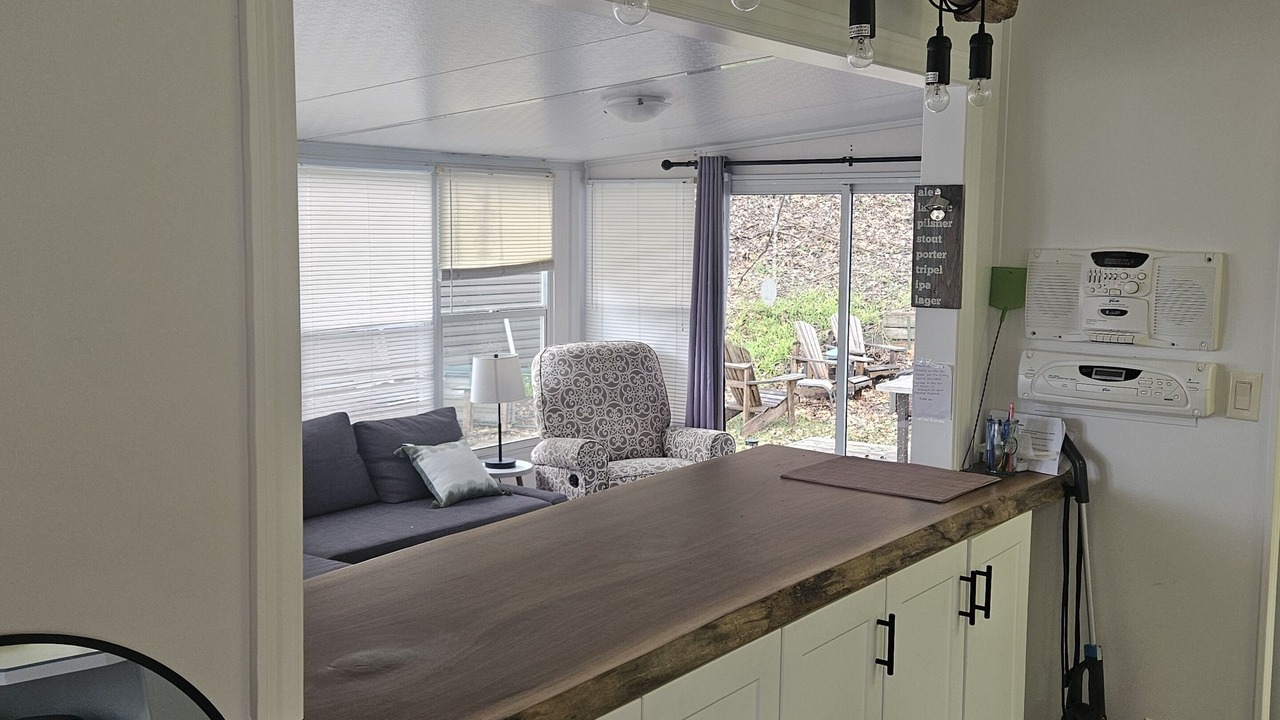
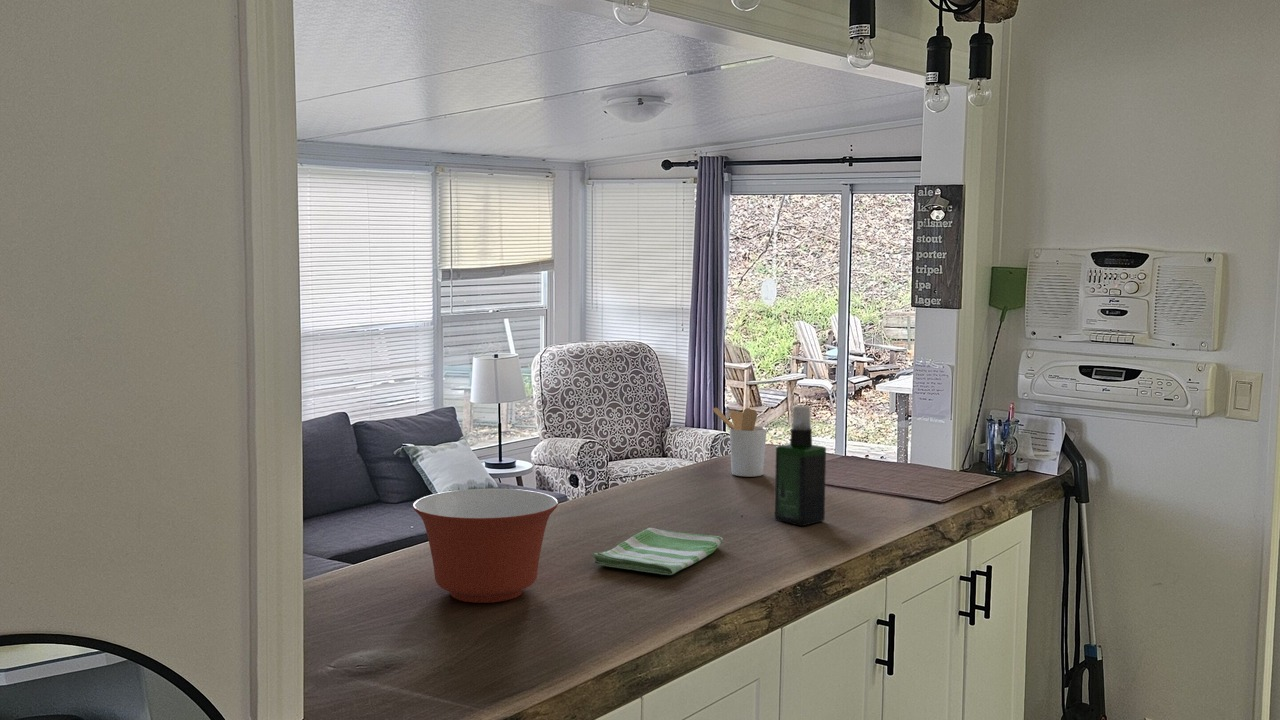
+ dish towel [590,527,724,576]
+ spray bottle [774,405,827,527]
+ utensil holder [712,407,767,478]
+ mixing bowl [412,487,560,604]
